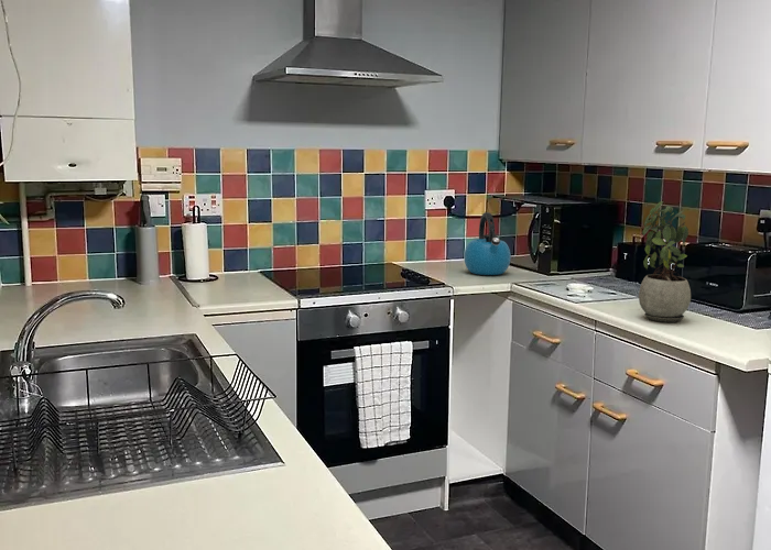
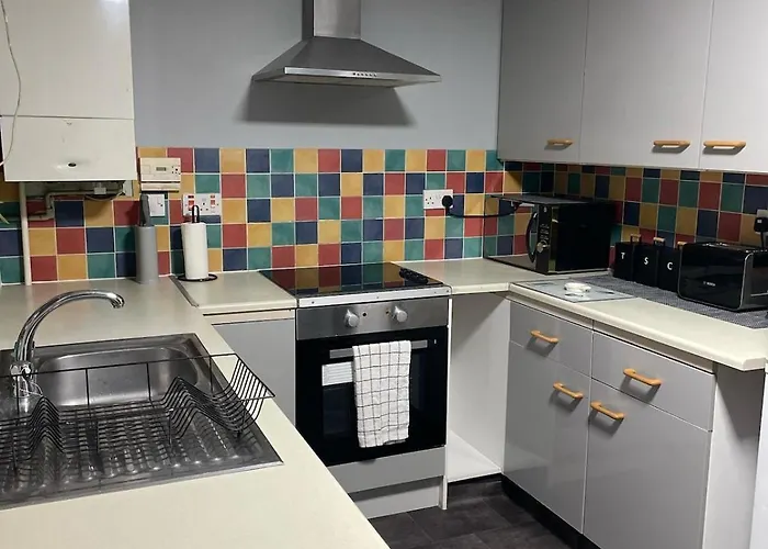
- kettle [463,211,512,276]
- potted plant [638,200,692,323]
